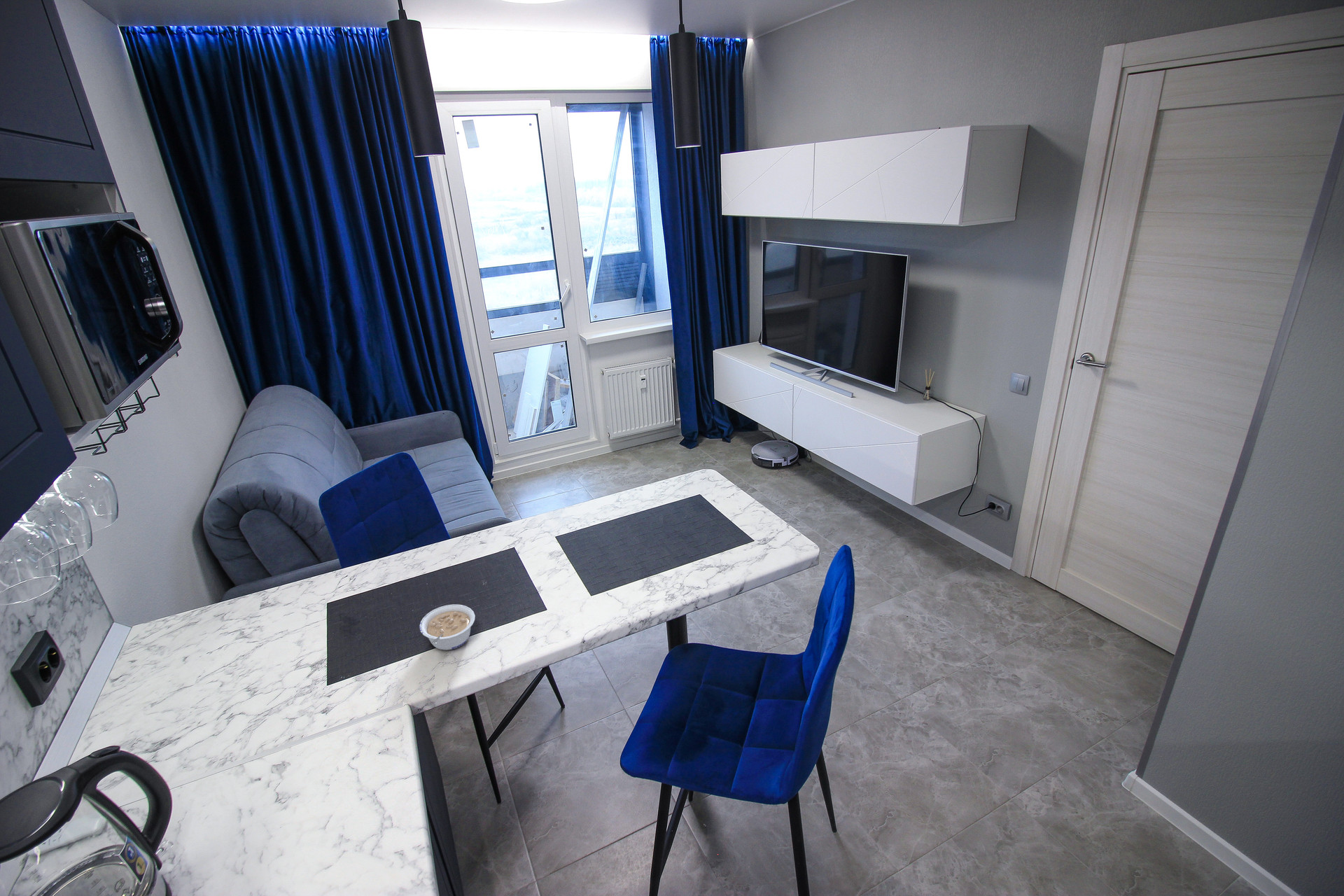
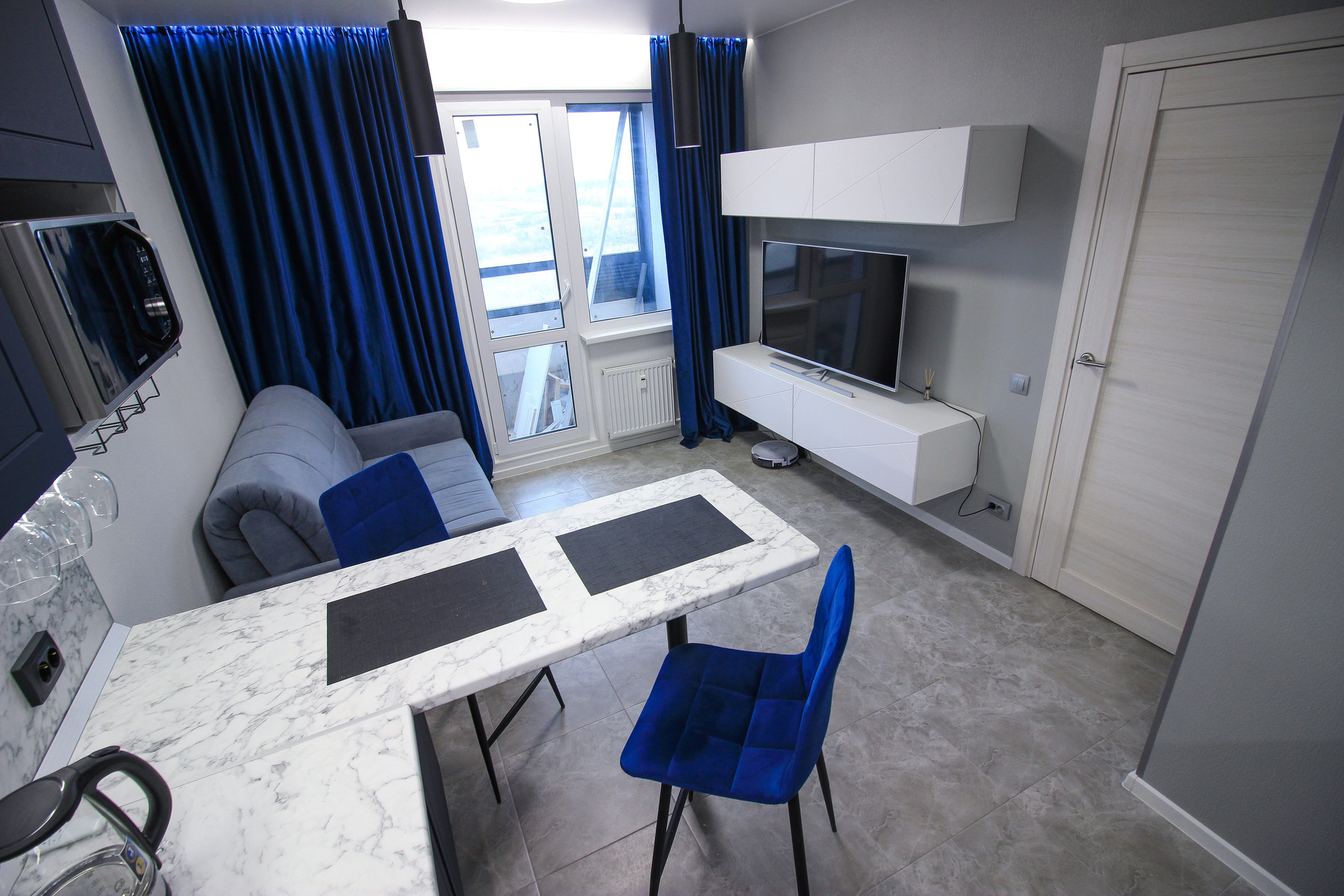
- legume [419,604,476,651]
